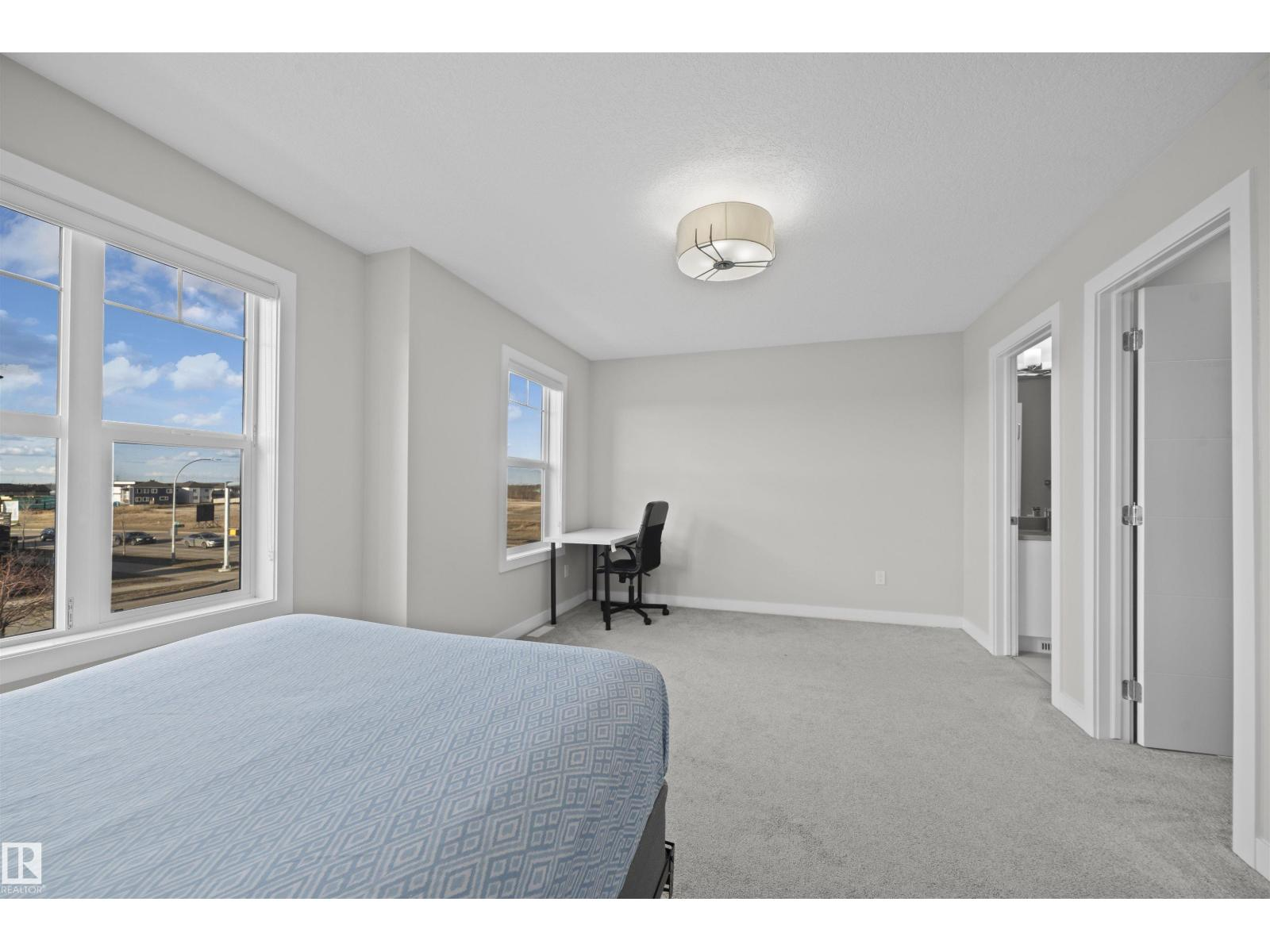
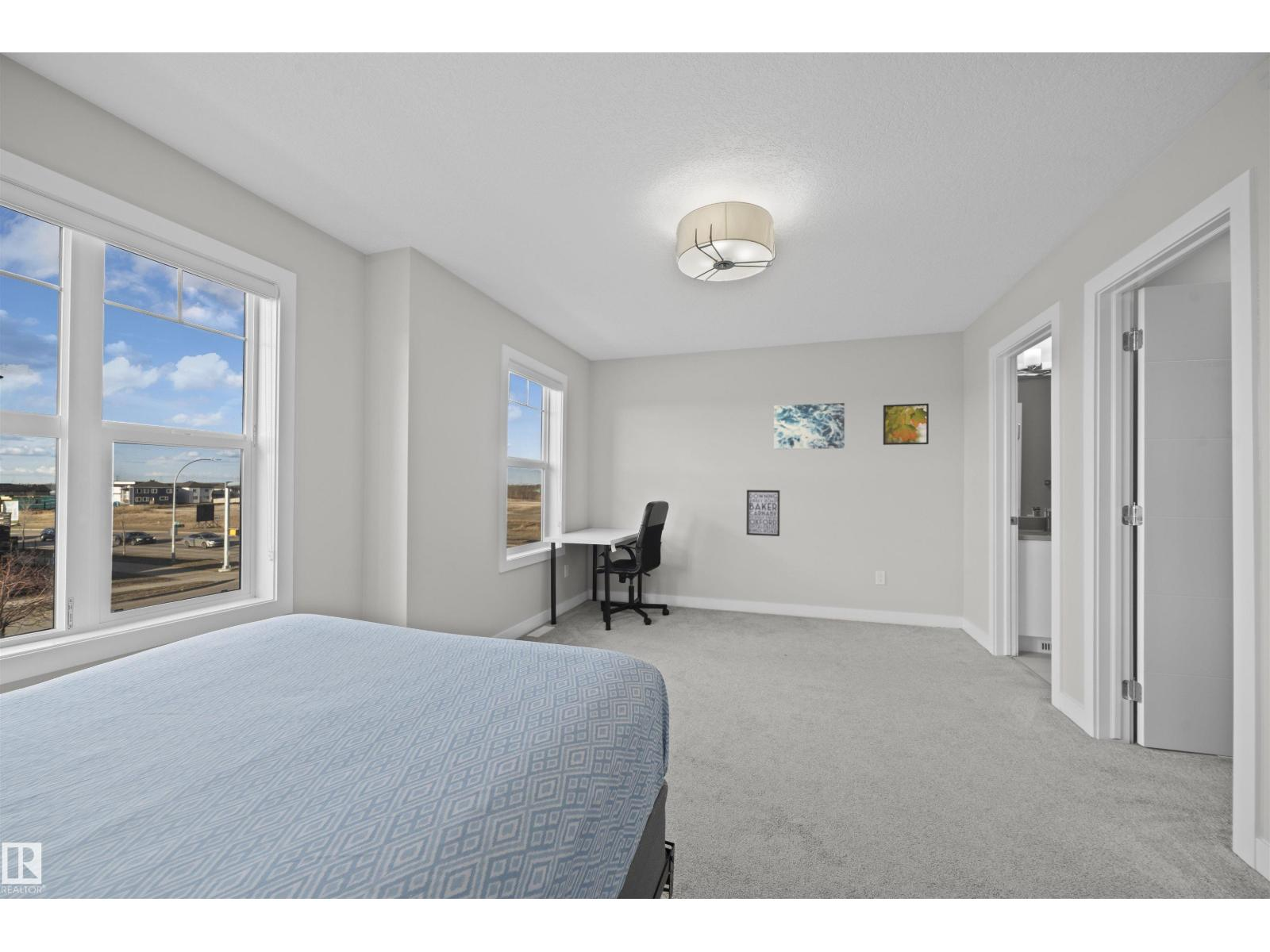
+ wall art [746,489,780,537]
+ wall art [773,402,845,450]
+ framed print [883,403,929,446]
